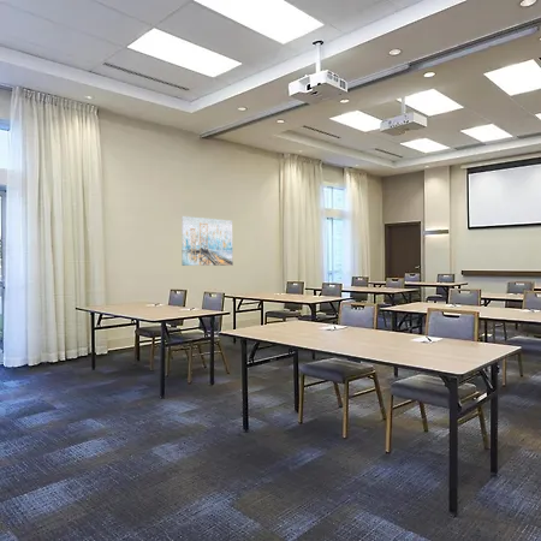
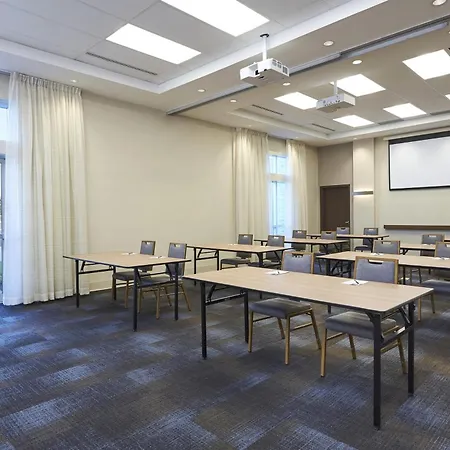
- wall art [180,215,234,267]
